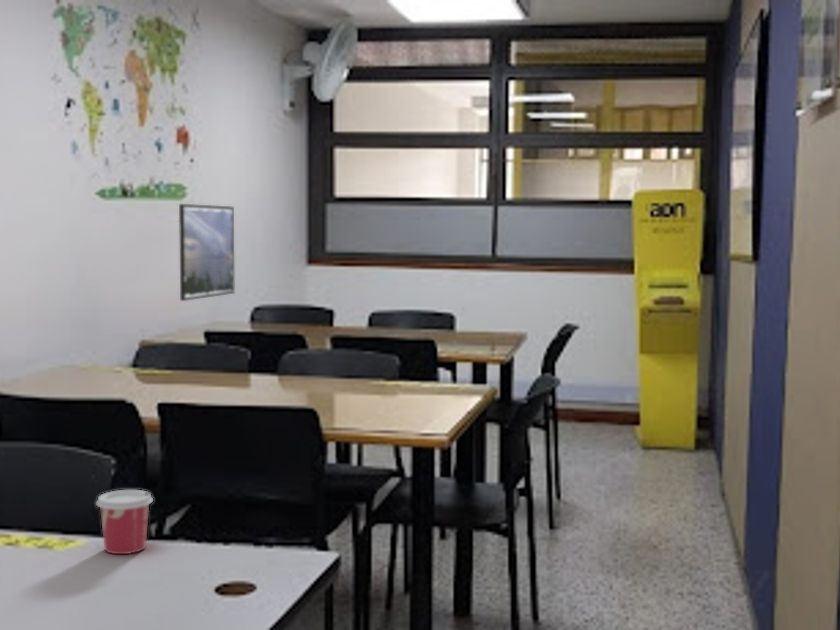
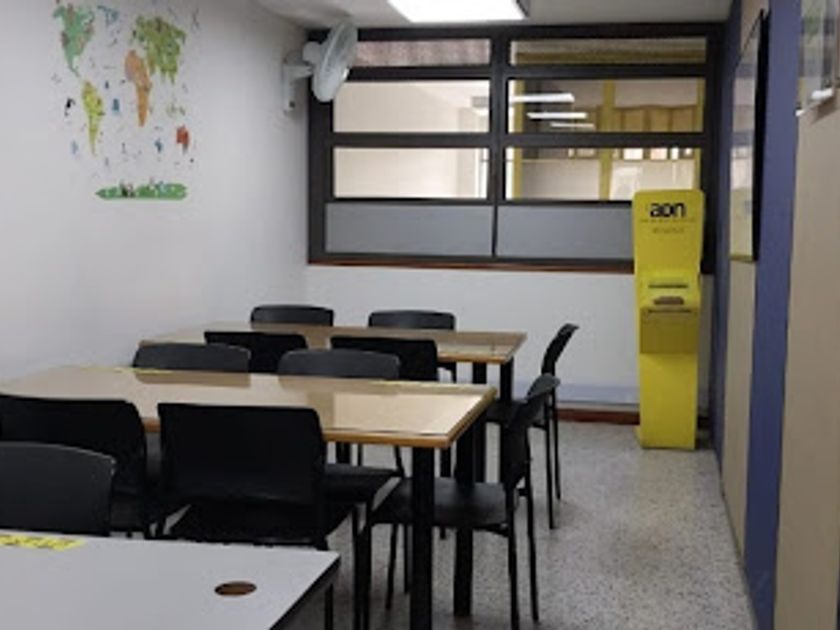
- cup [95,489,154,555]
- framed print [178,203,235,302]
